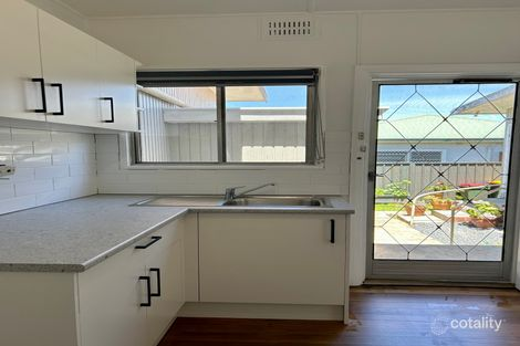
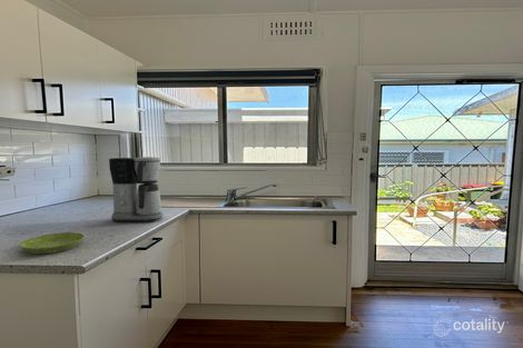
+ coffee maker [108,156,164,223]
+ saucer [19,231,85,255]
